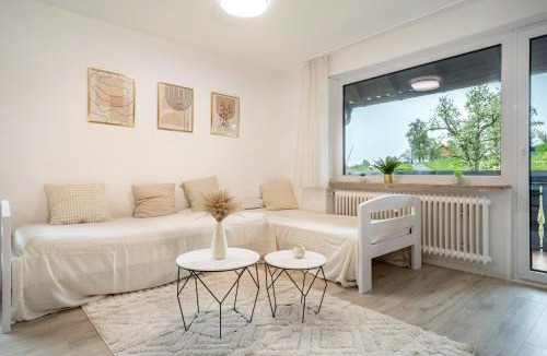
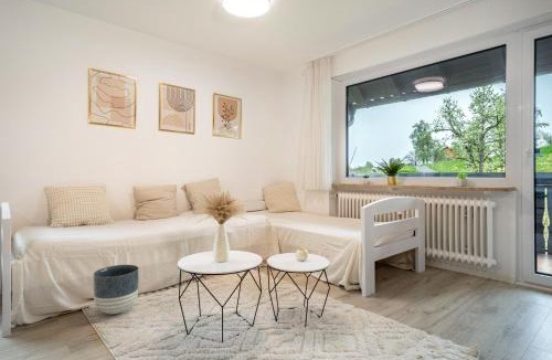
+ planter [93,264,140,315]
